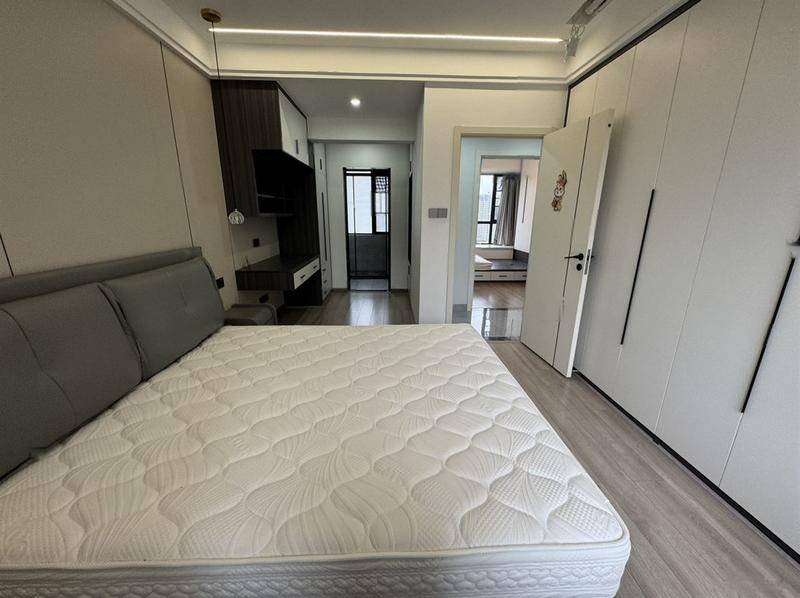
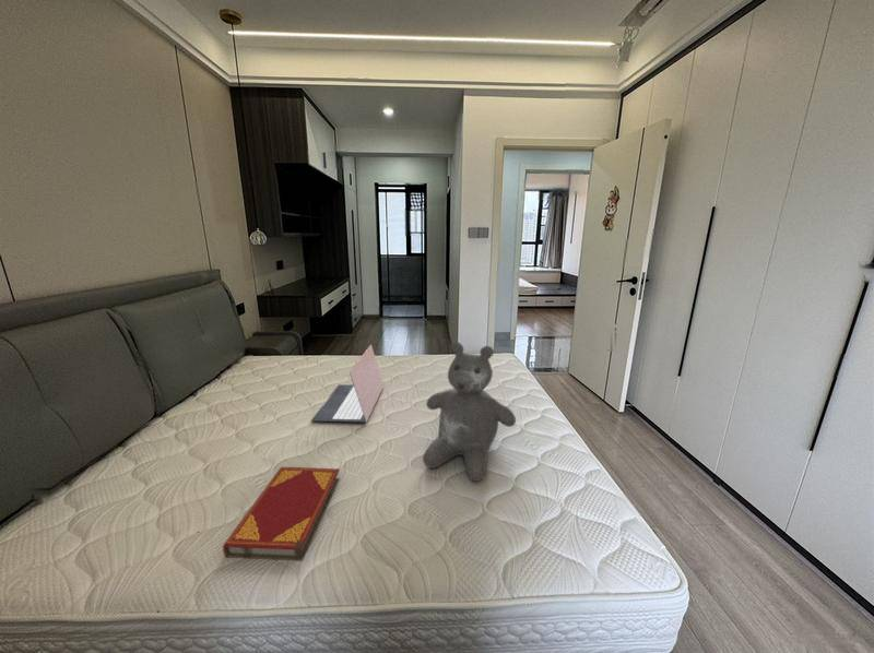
+ teddy bear [422,341,517,483]
+ laptop [310,344,385,424]
+ hardback book [222,466,341,561]
